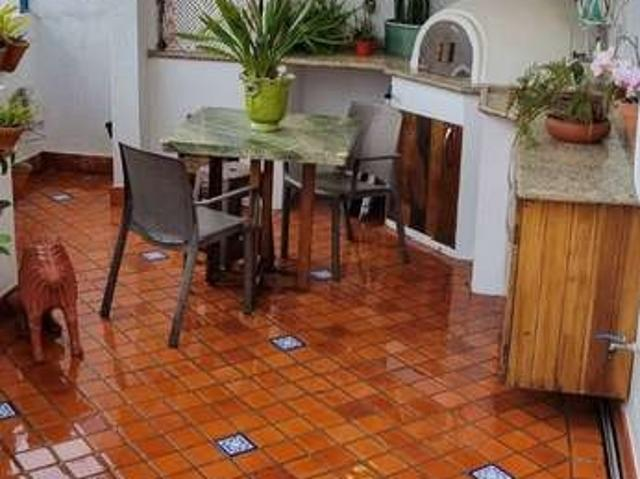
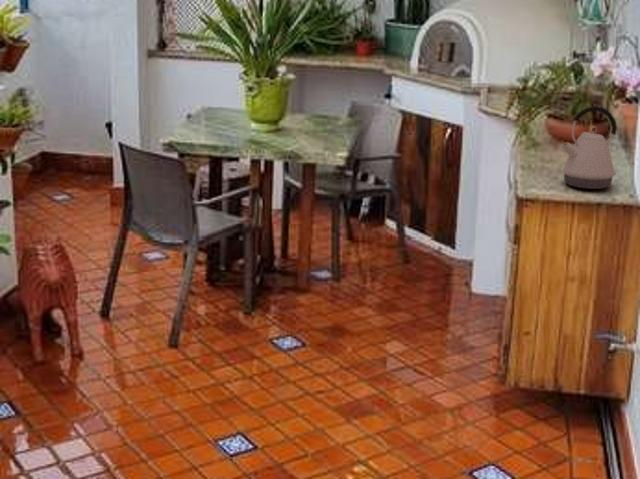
+ kettle [560,105,618,190]
